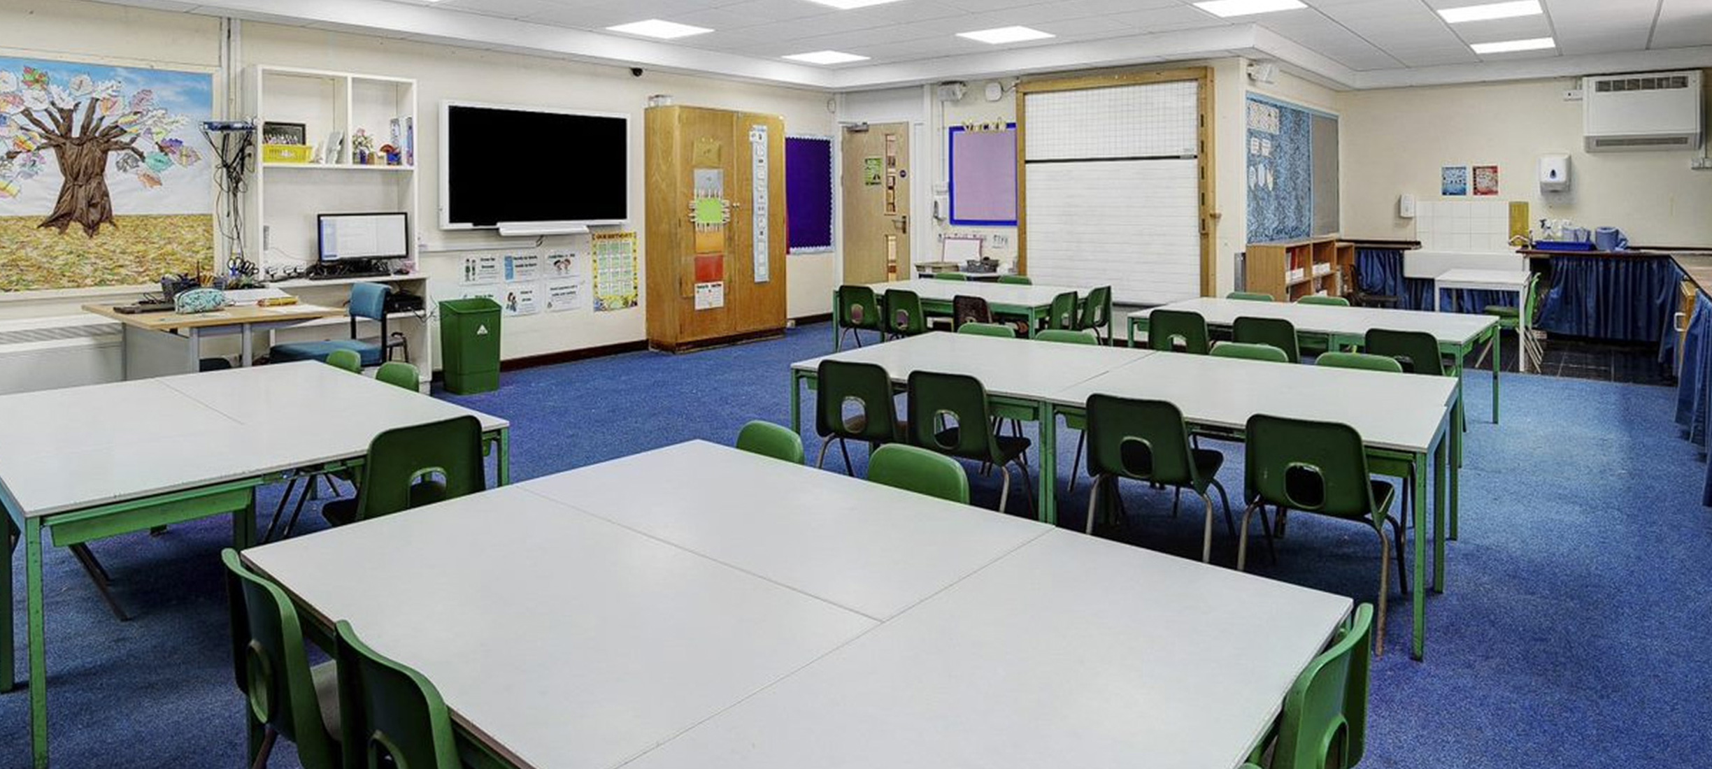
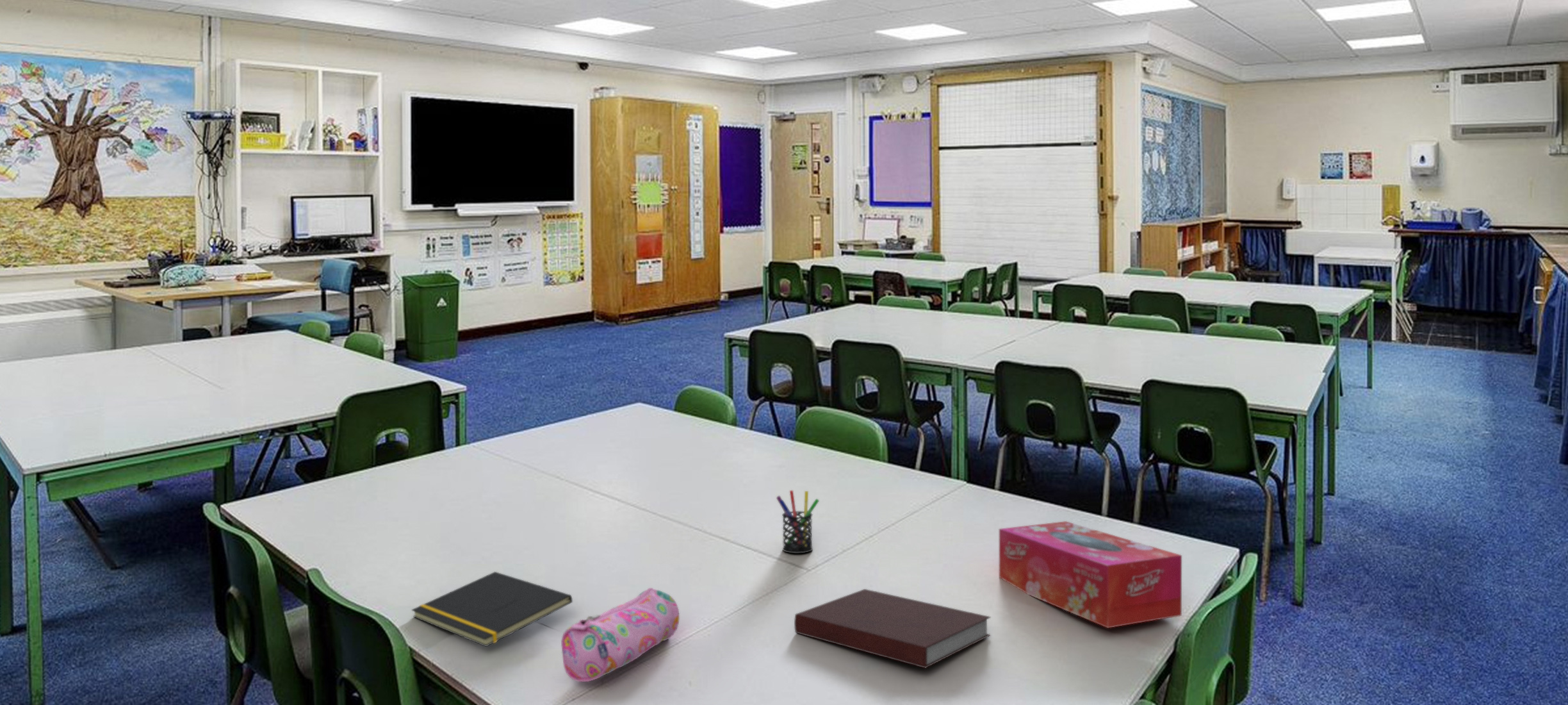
+ notepad [411,571,573,647]
+ pencil case [560,587,680,683]
+ tissue box [999,520,1182,629]
+ pen holder [776,490,820,554]
+ notebook [794,588,992,669]
